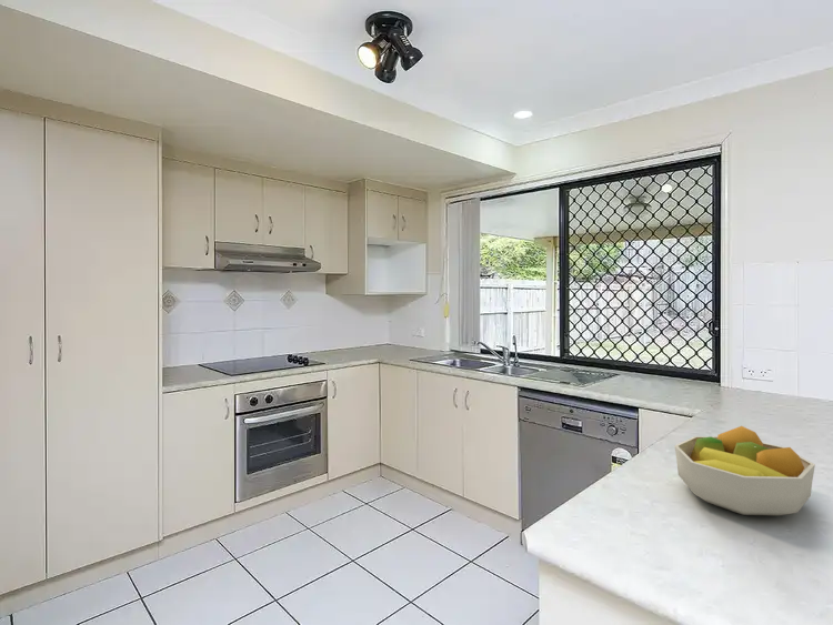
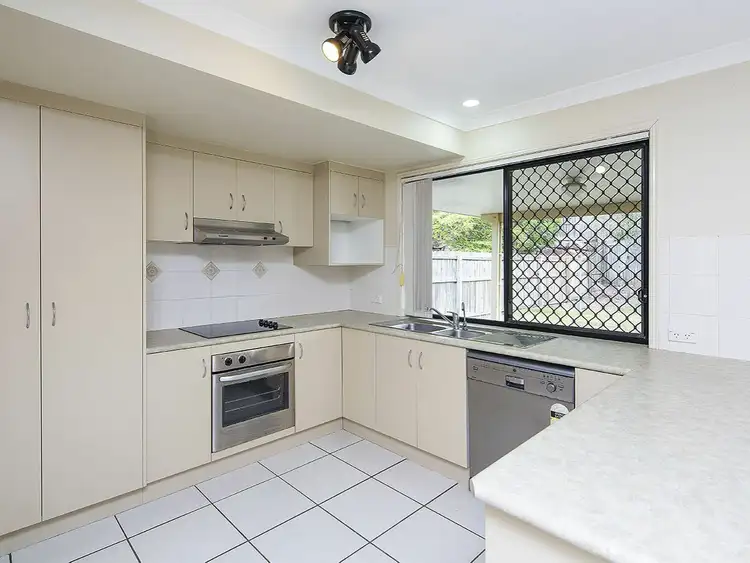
- fruit bowl [673,425,816,517]
